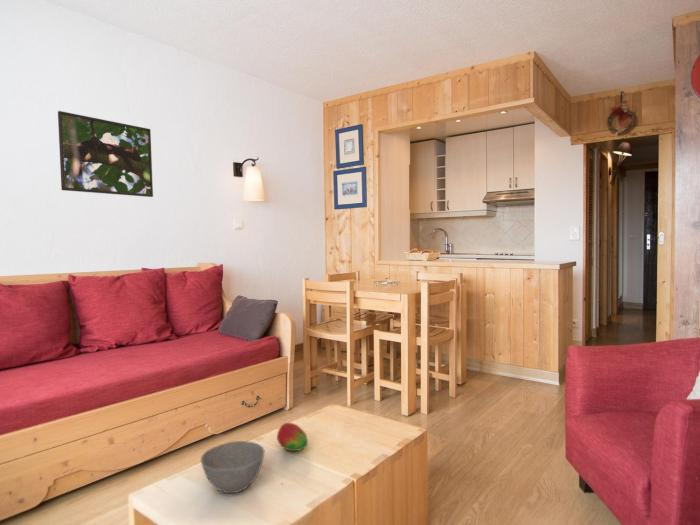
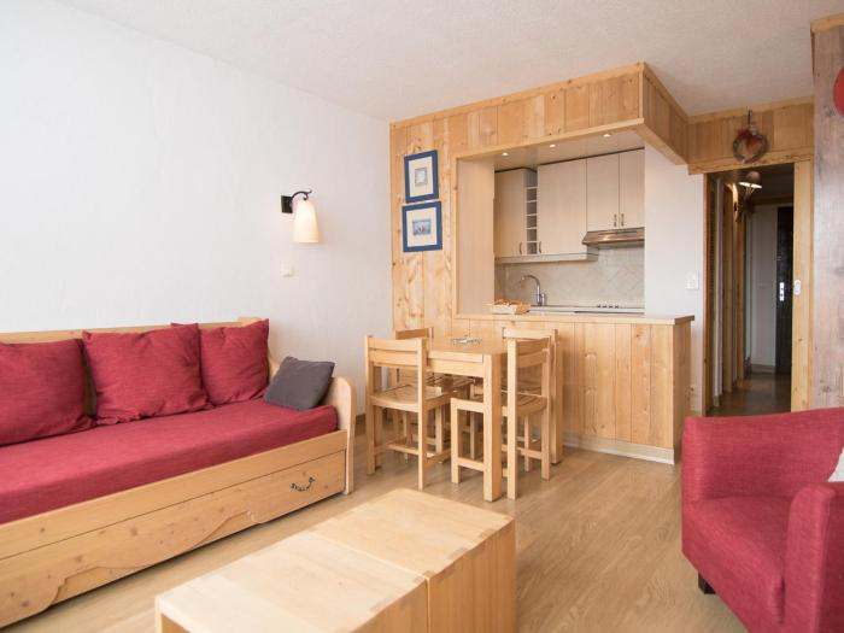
- fruit [276,422,309,452]
- bowl [200,440,266,494]
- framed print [57,110,154,198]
